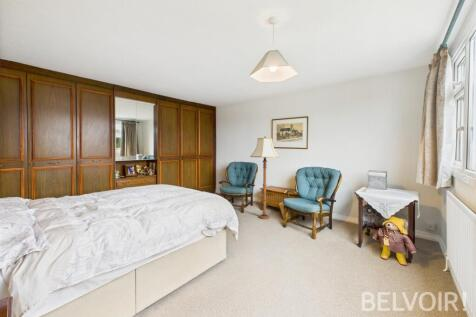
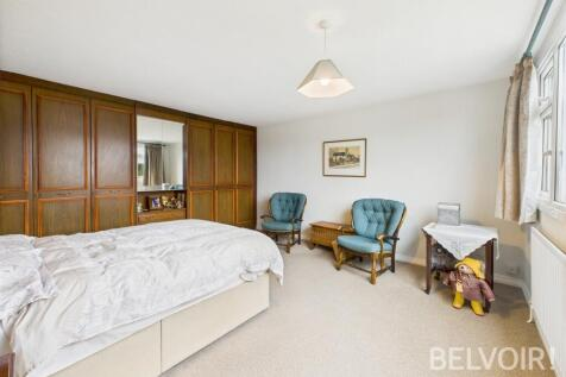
- floor lamp [249,136,280,220]
